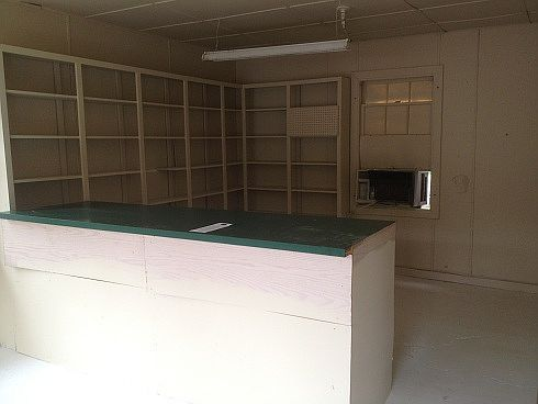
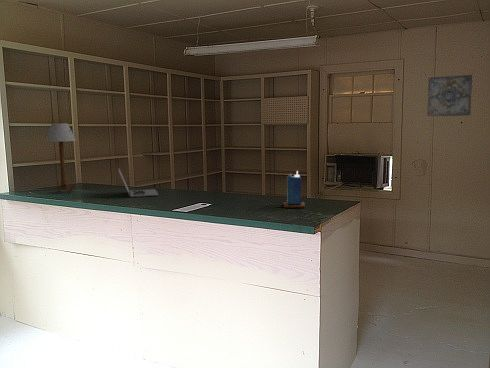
+ laptop [118,168,159,198]
+ wall art [426,74,473,117]
+ candle [282,170,306,209]
+ table lamp [45,120,77,194]
